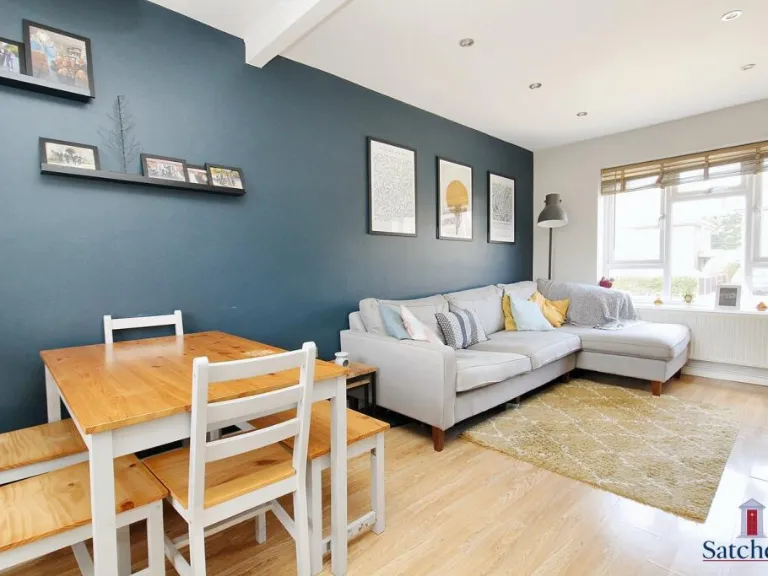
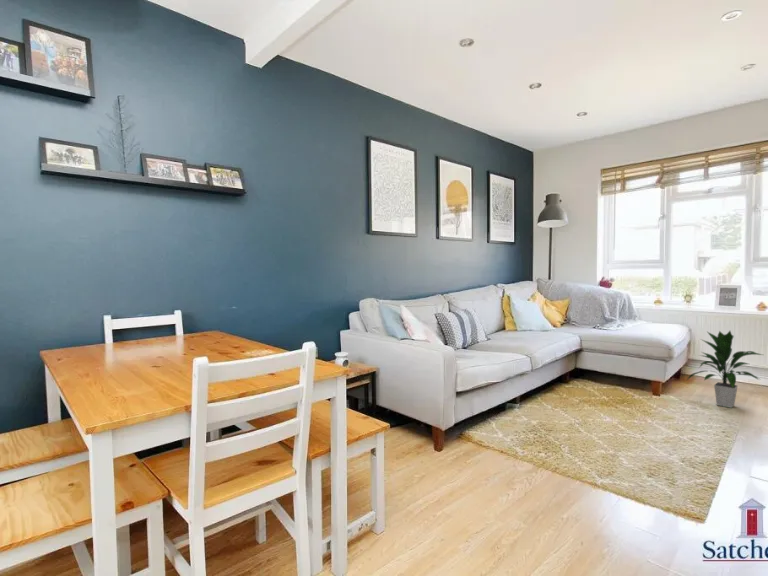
+ indoor plant [686,330,763,409]
